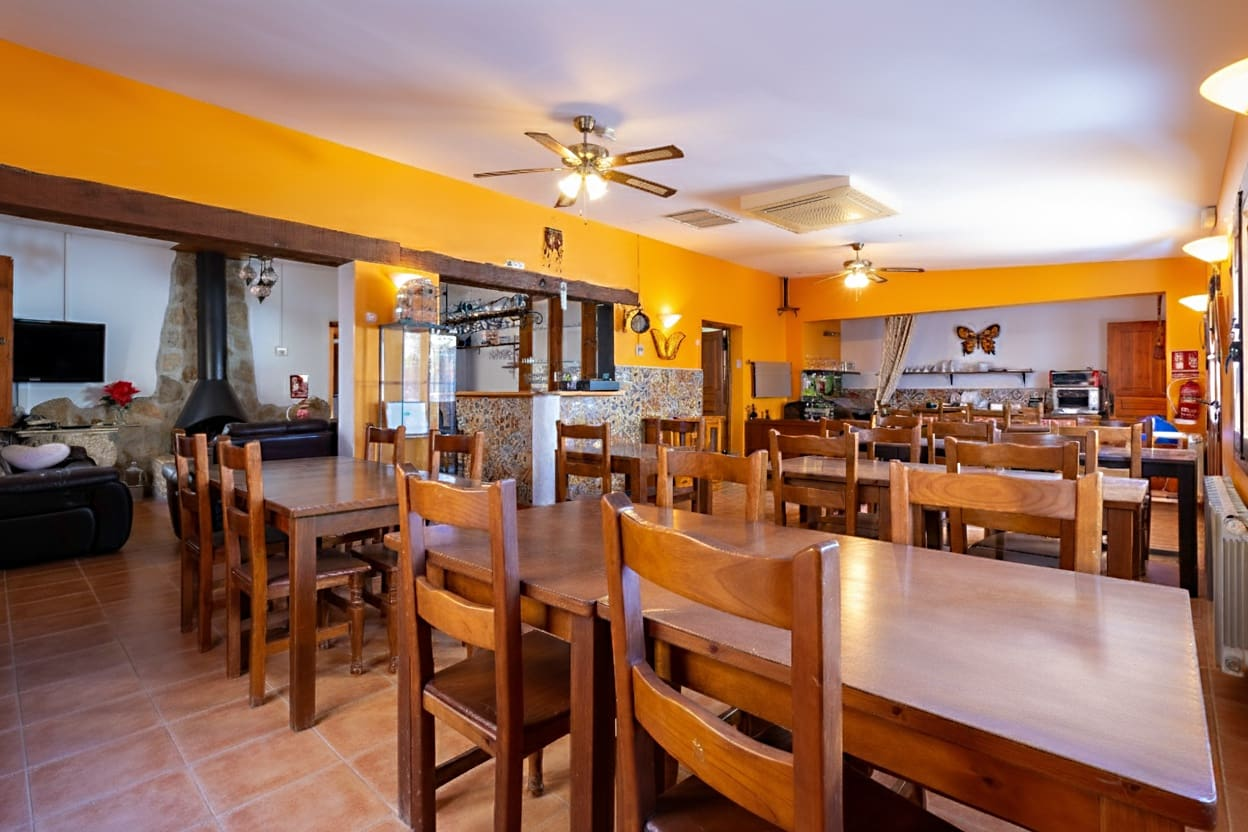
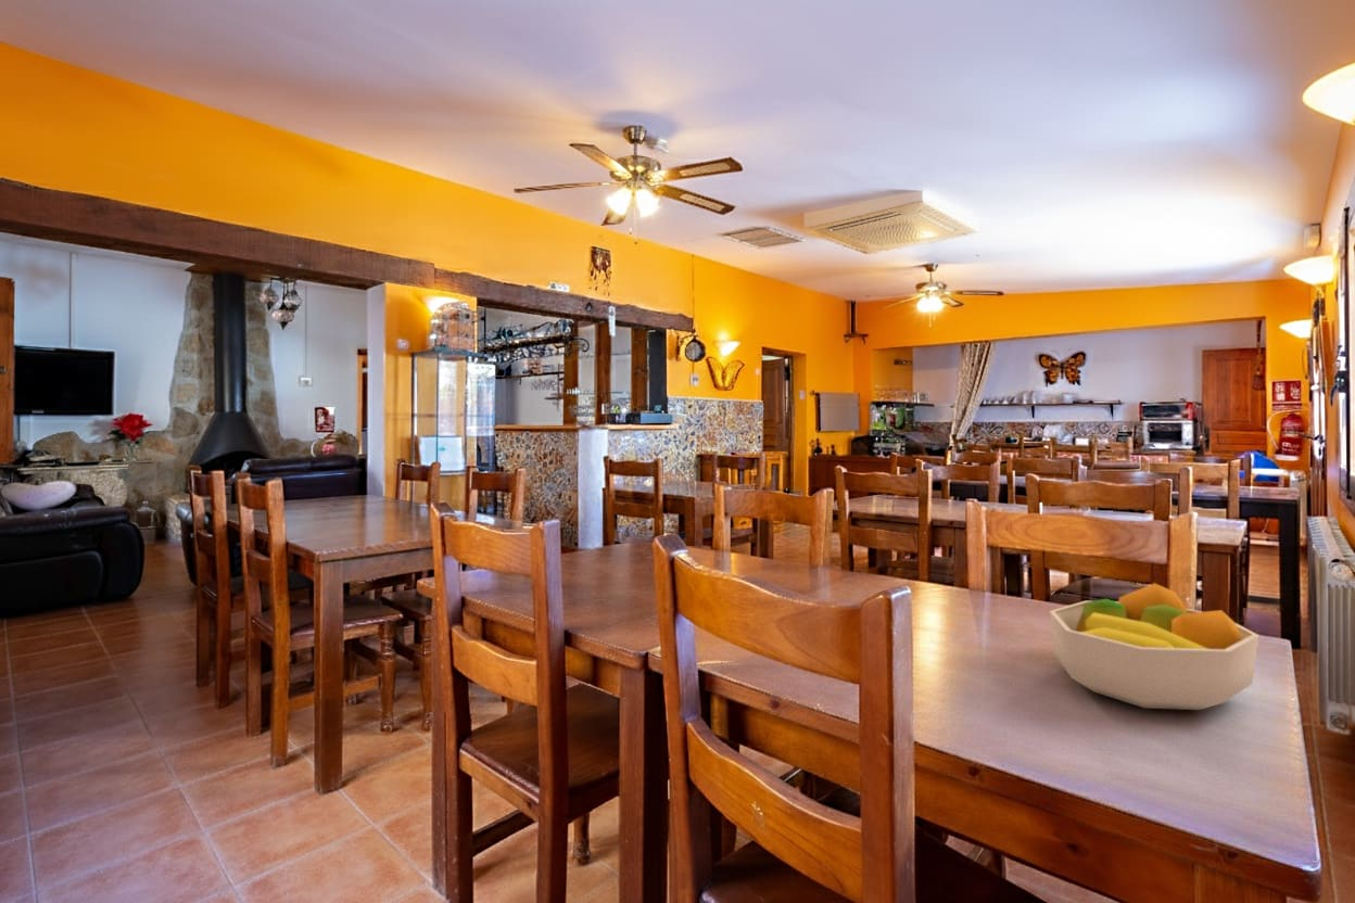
+ fruit bowl [1049,582,1261,711]
